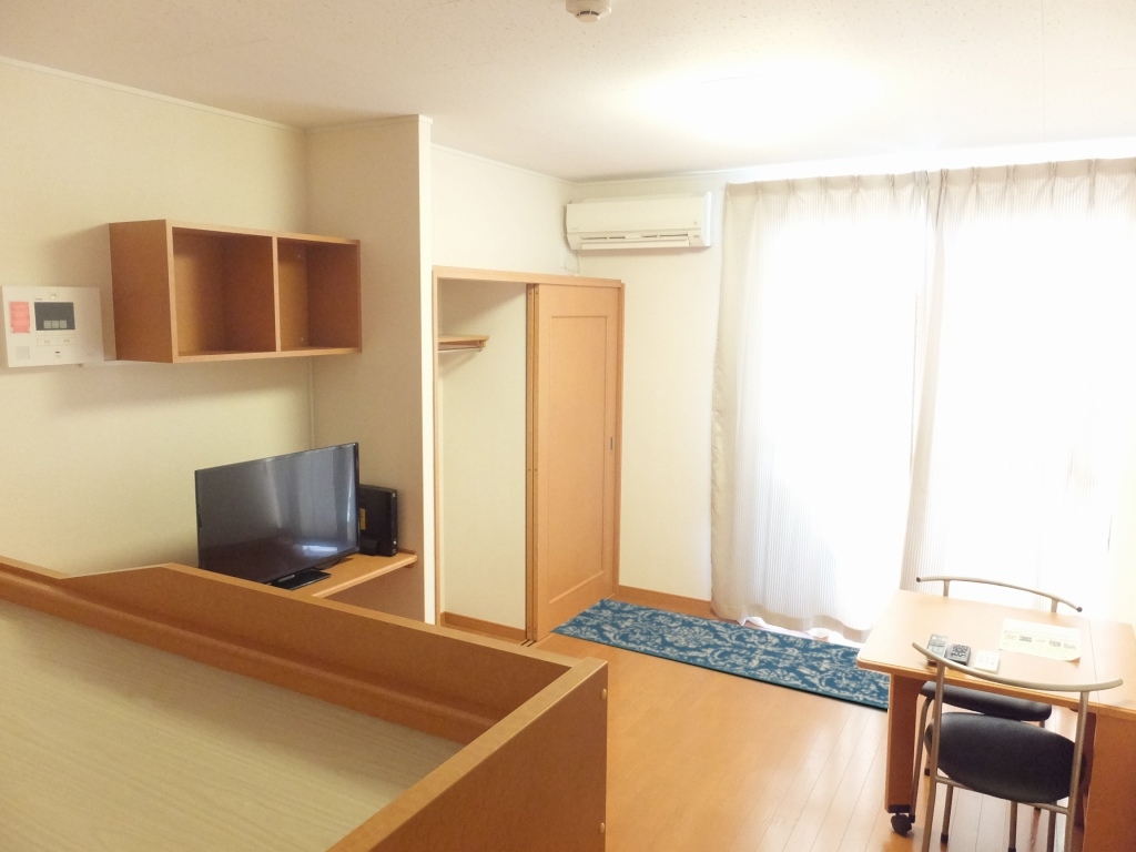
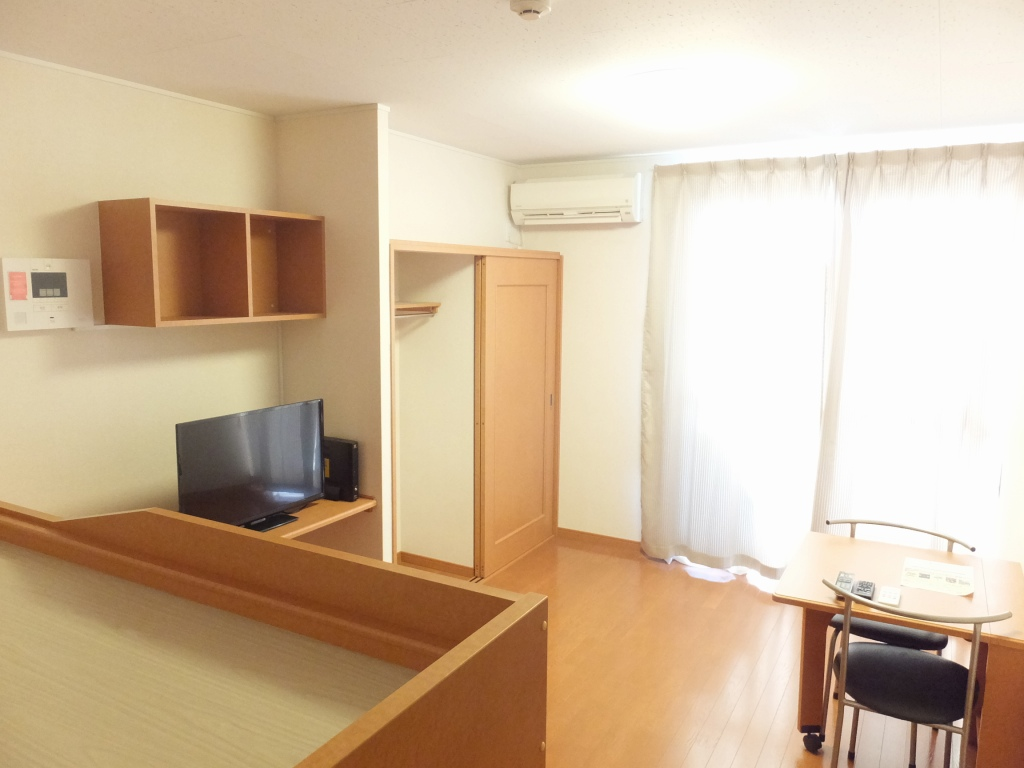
- rug [549,597,891,710]
